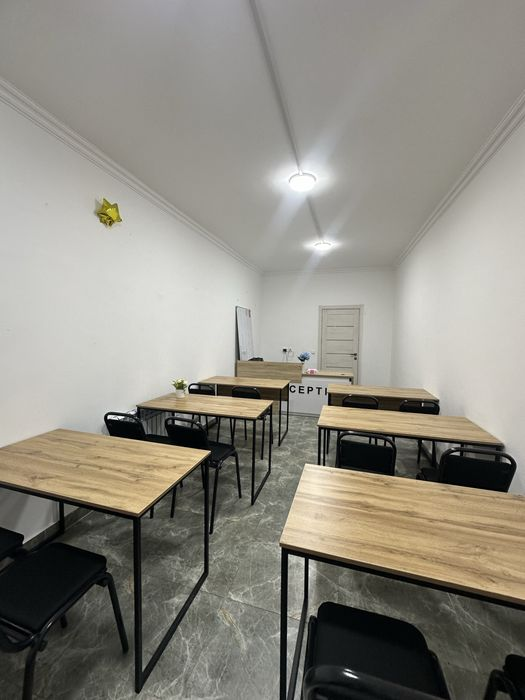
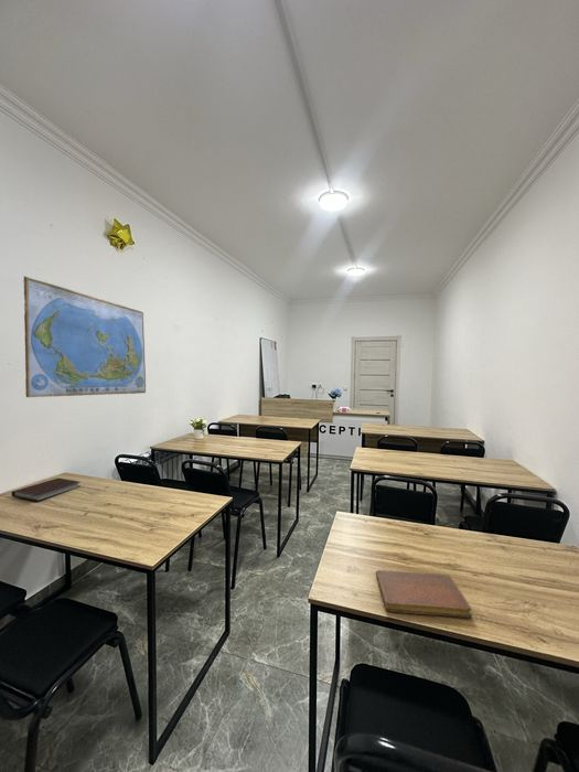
+ notebook [11,478,82,503]
+ notebook [375,569,473,619]
+ world map [22,276,147,398]
